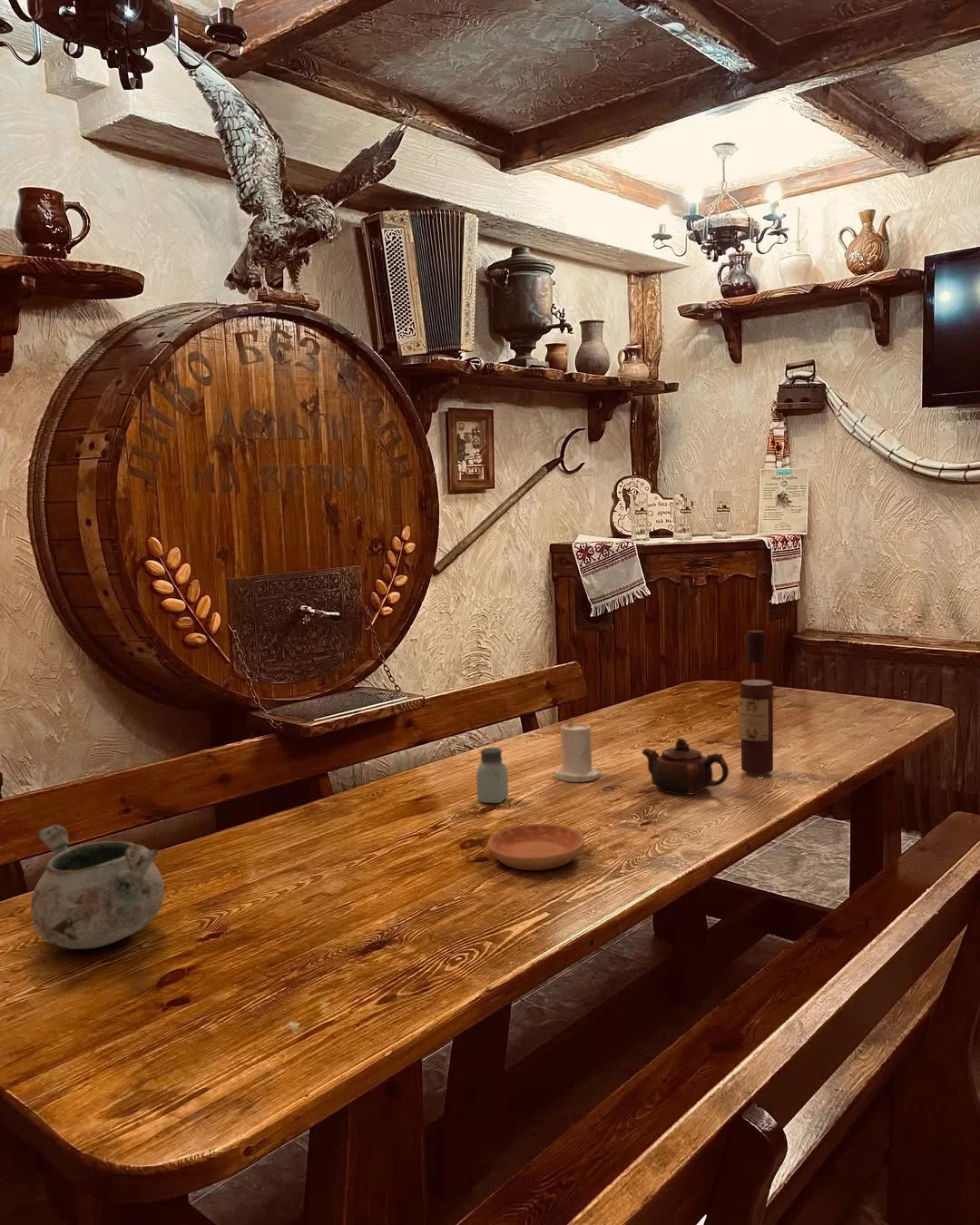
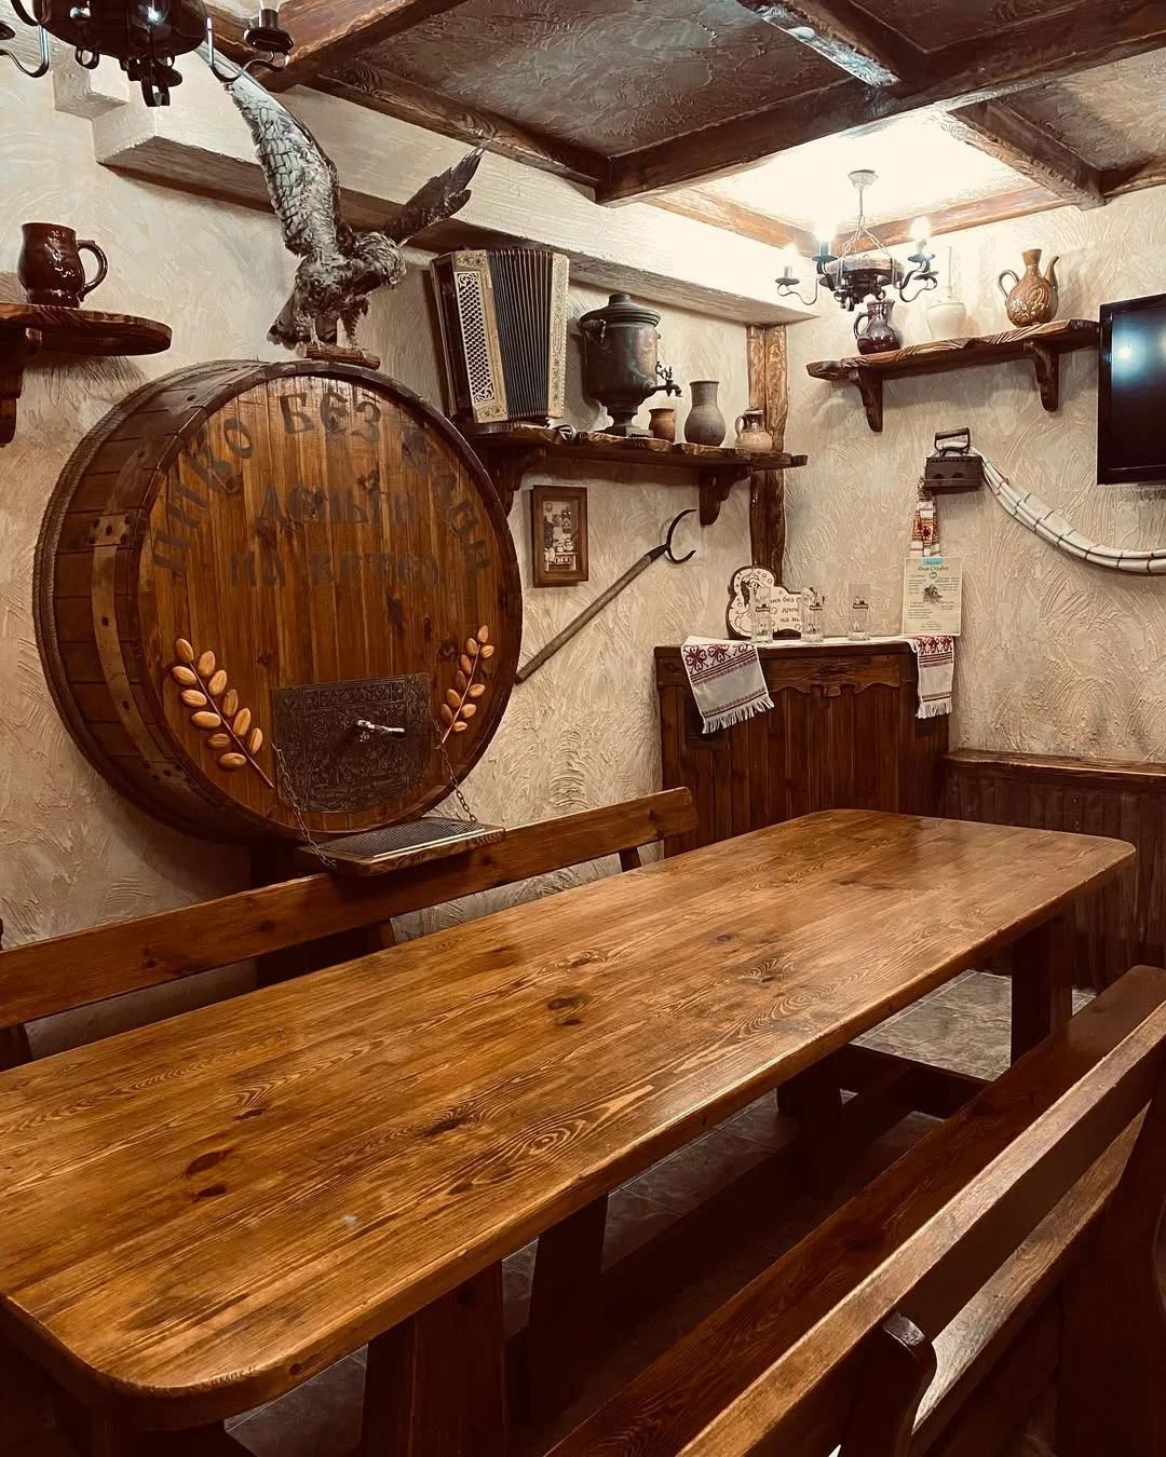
- teapot [641,737,730,796]
- wine bottle [738,630,774,774]
- saltshaker [475,747,509,804]
- decorative bowl [30,823,165,950]
- saucer [487,823,585,871]
- candle [554,717,602,783]
